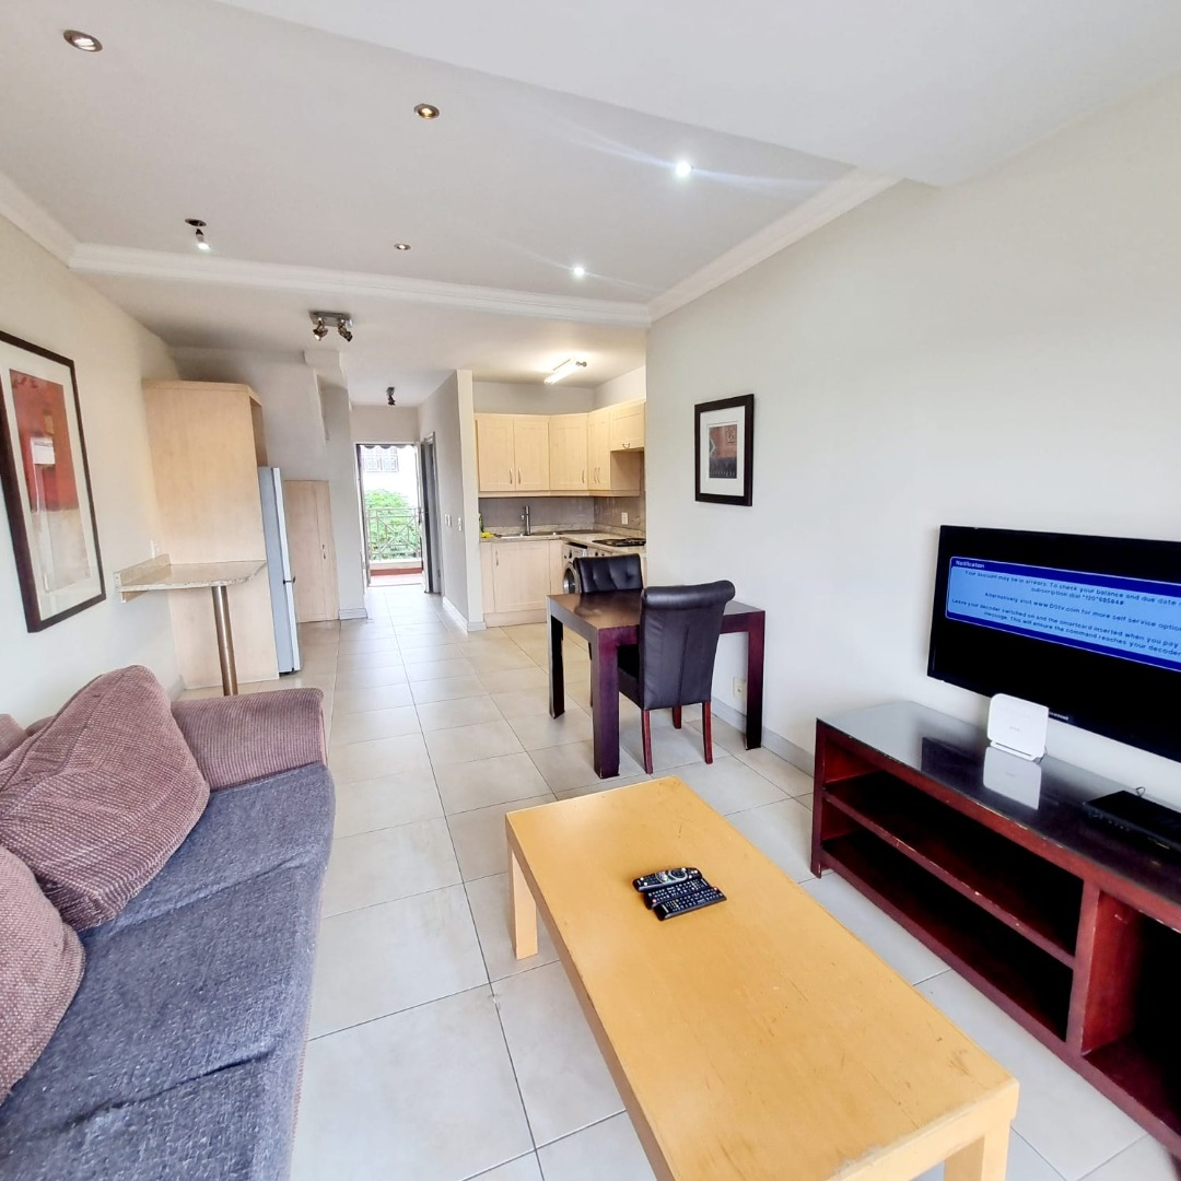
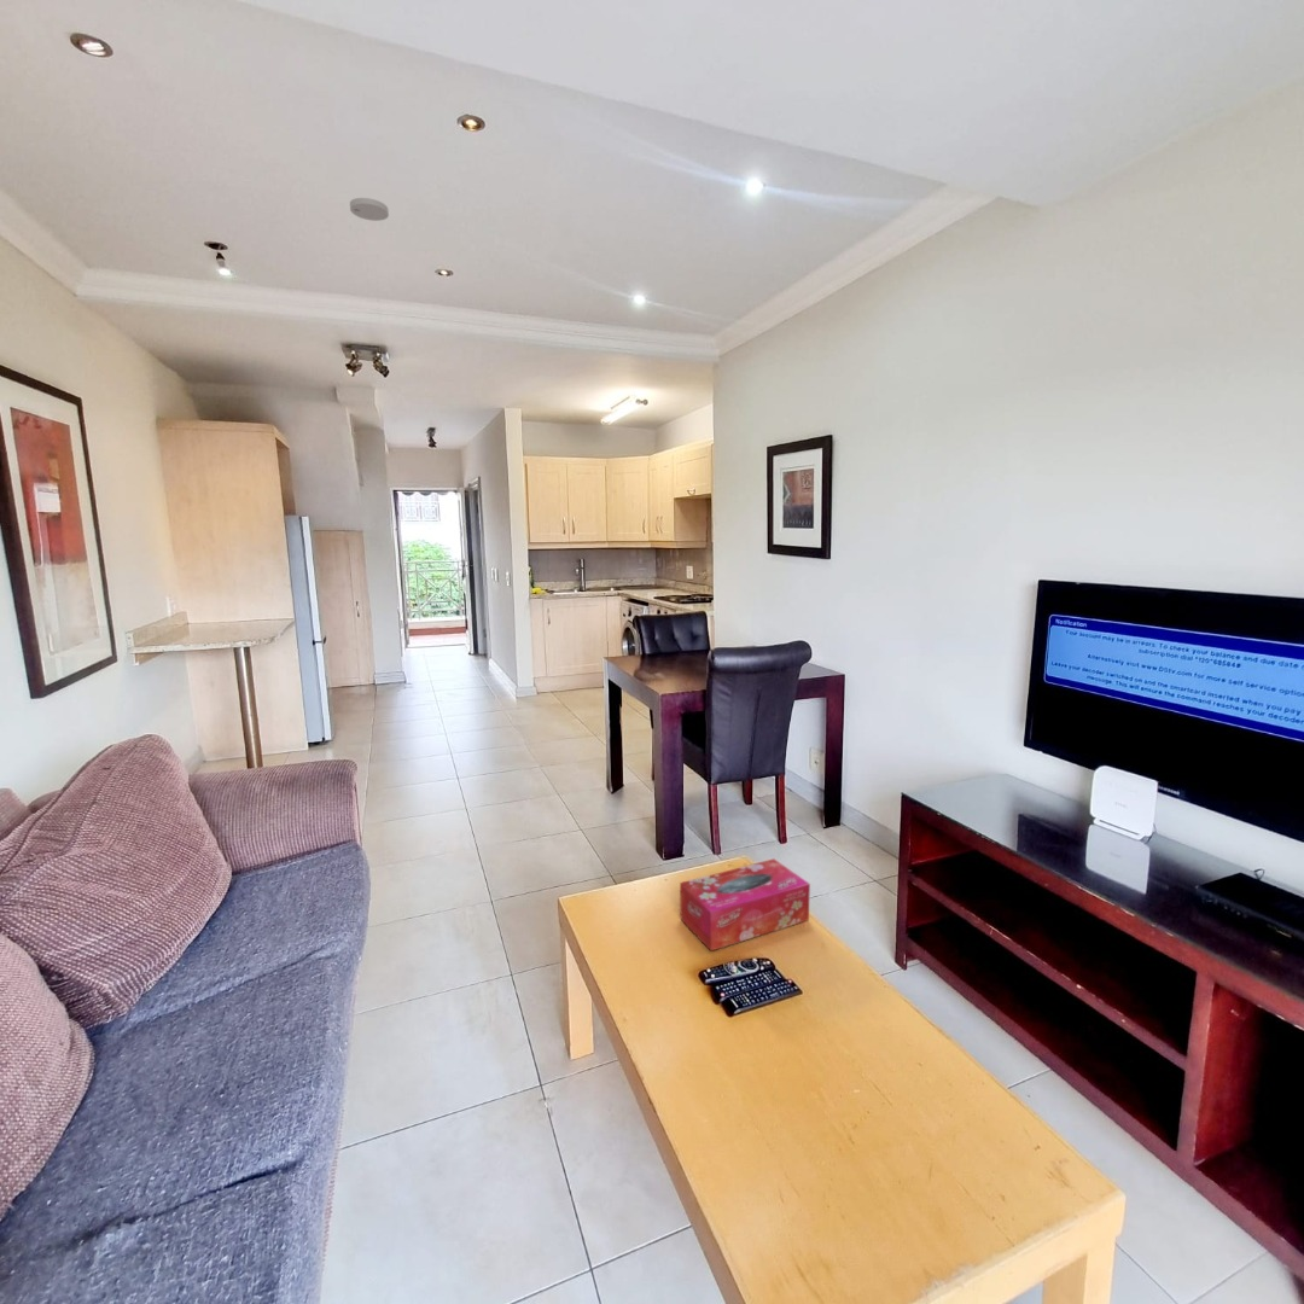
+ tissue box [679,857,811,953]
+ smoke detector [349,197,390,222]
